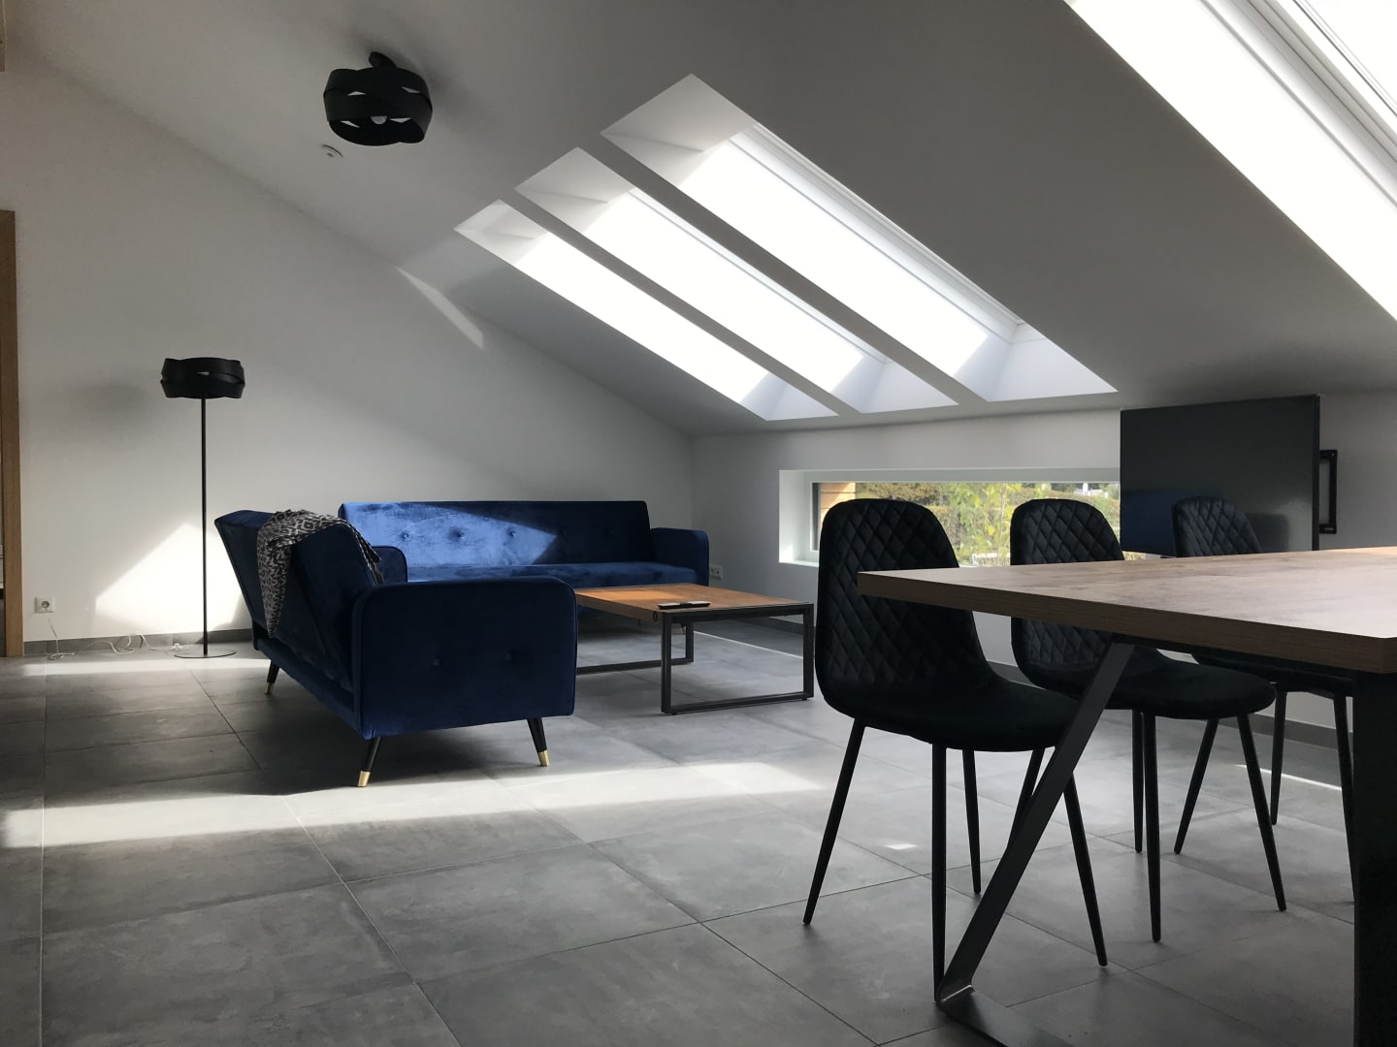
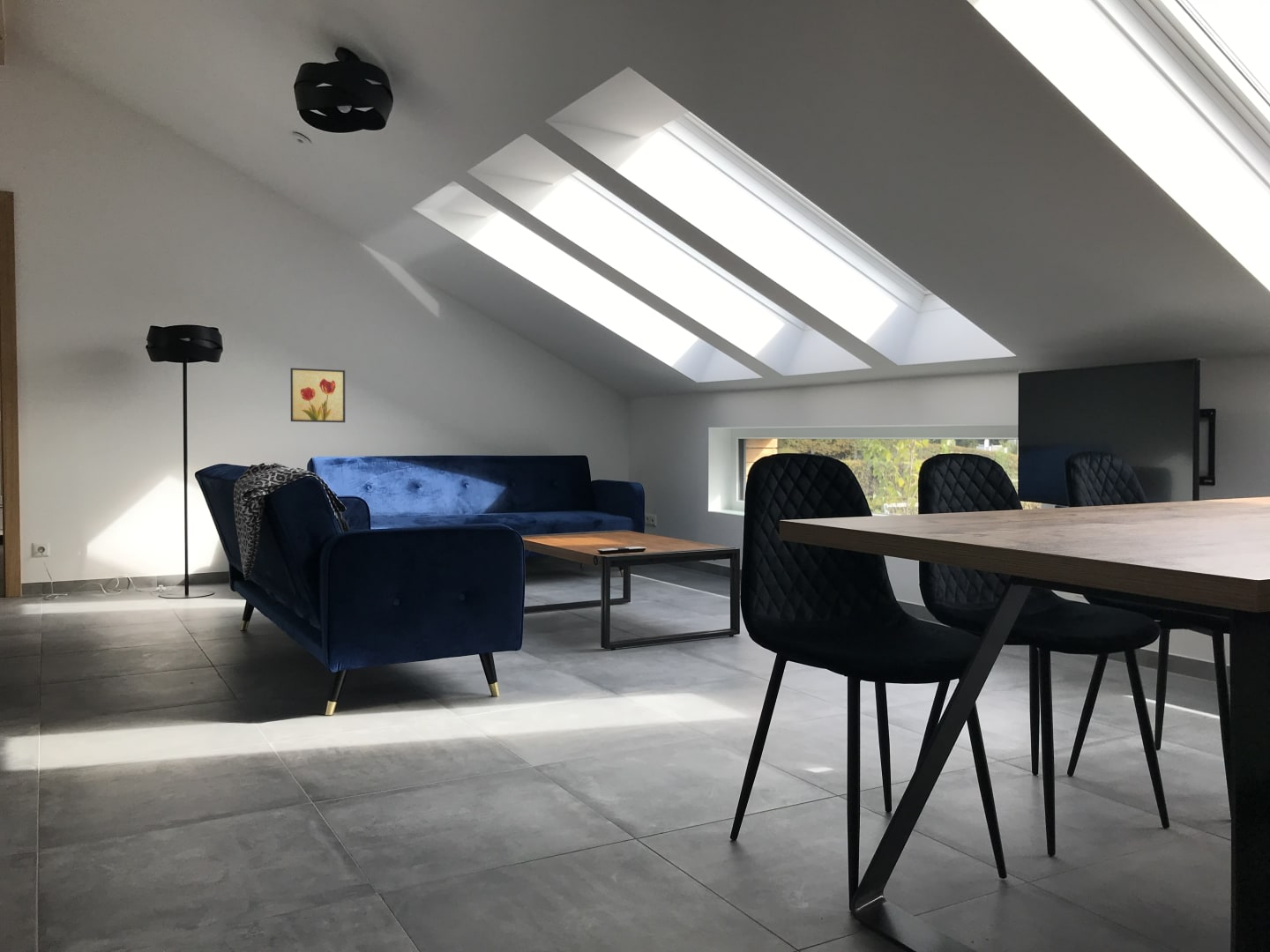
+ wall art [289,367,346,423]
